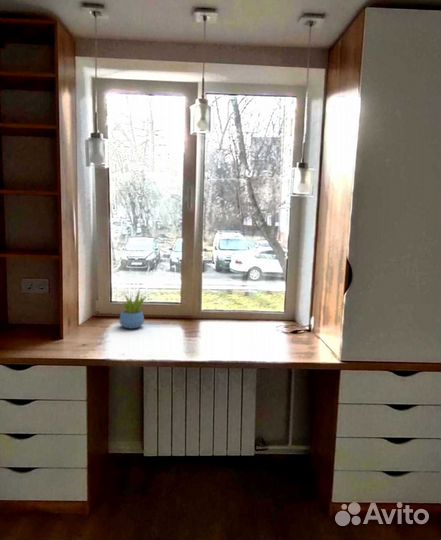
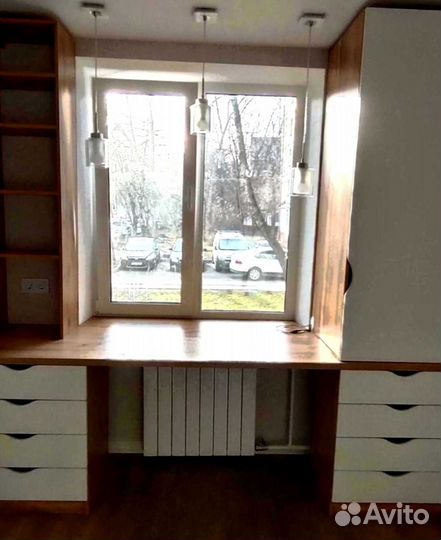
- succulent plant [118,289,148,330]
